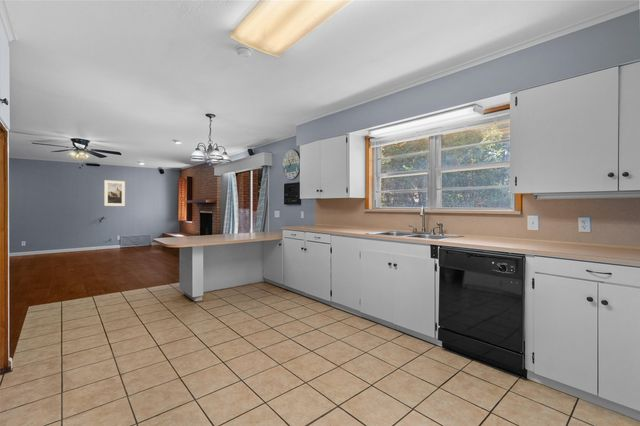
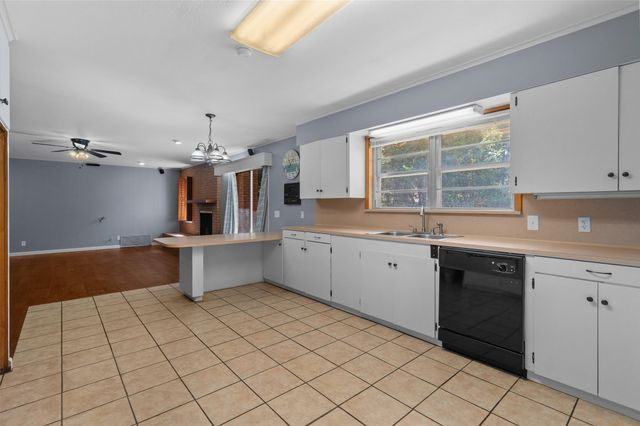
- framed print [103,179,126,207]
